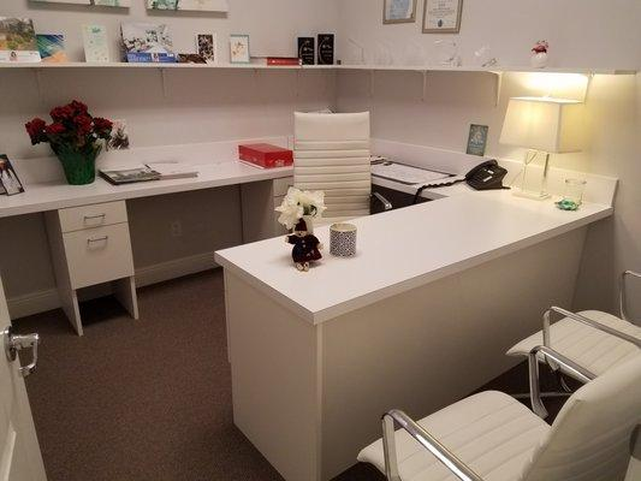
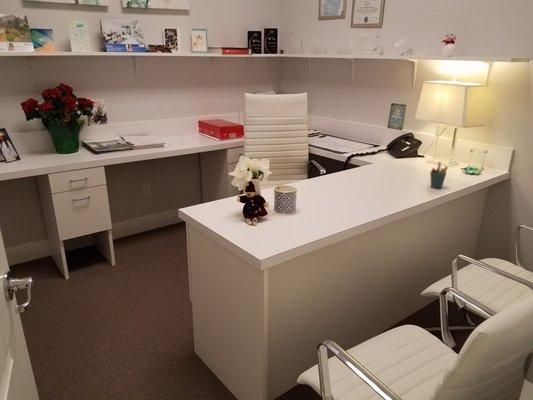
+ pen holder [429,161,449,189]
